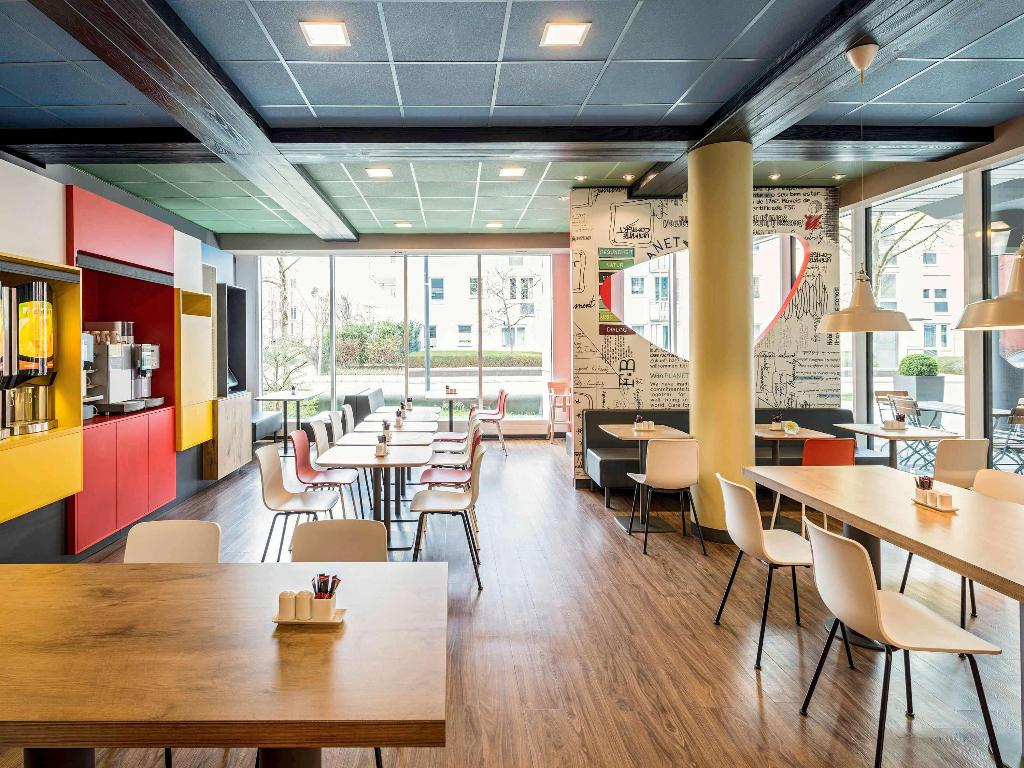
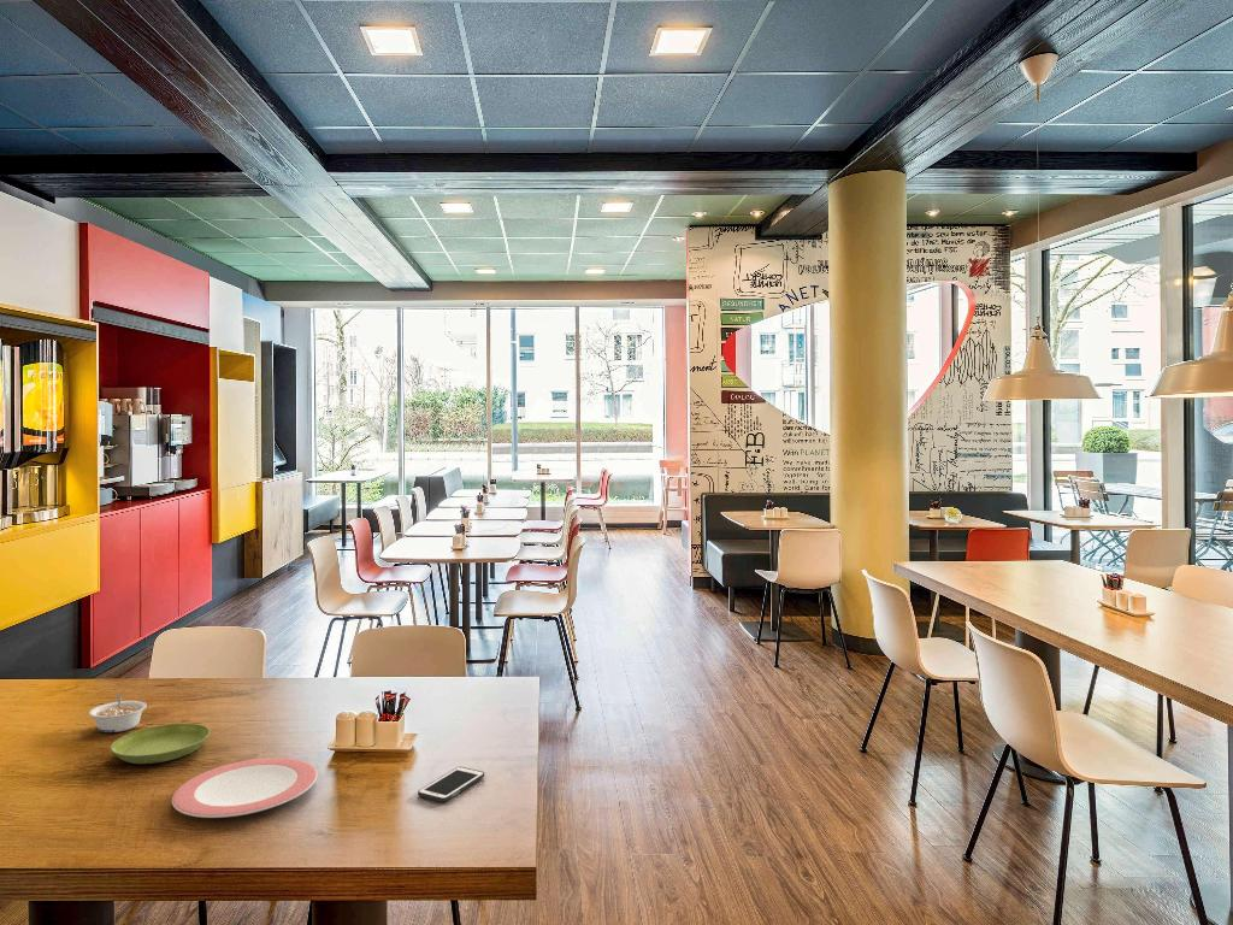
+ cell phone [417,766,485,803]
+ saucer [110,723,211,765]
+ legume [88,694,148,733]
+ plate [171,756,318,819]
